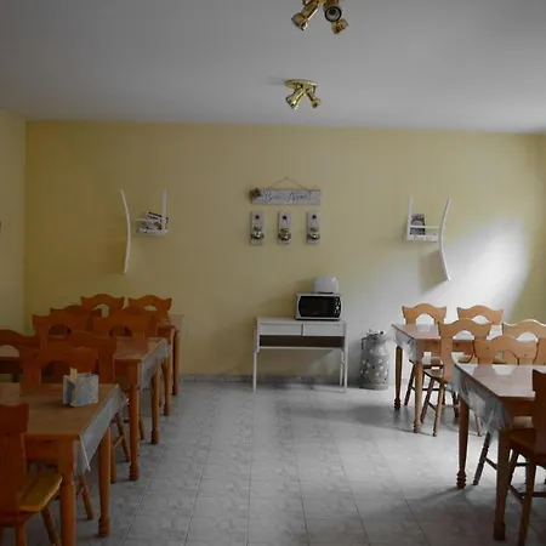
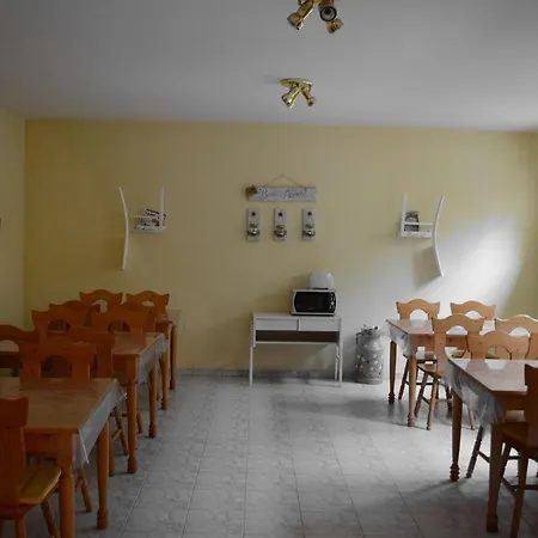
- napkin holder [62,366,99,409]
